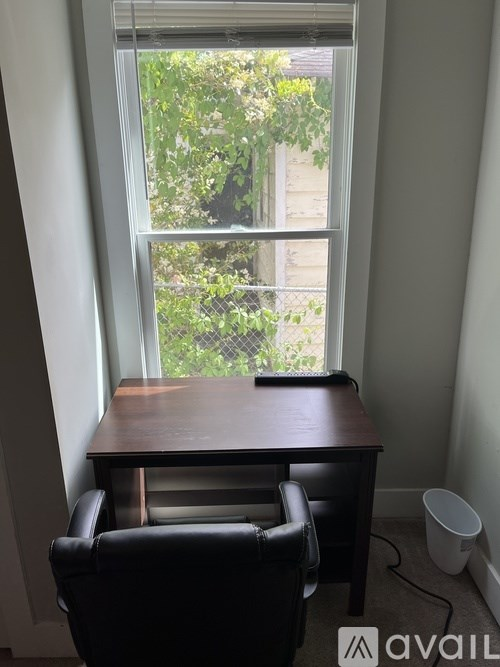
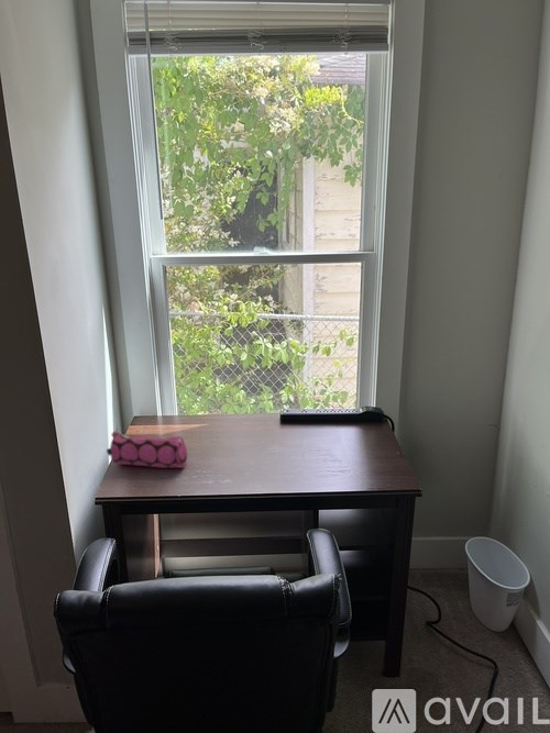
+ pencil case [106,430,188,469]
